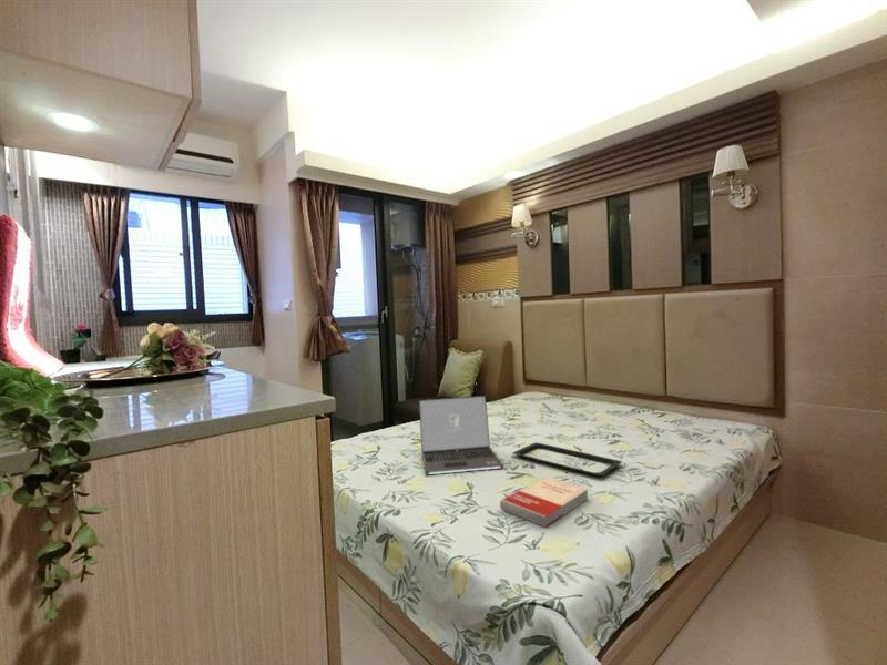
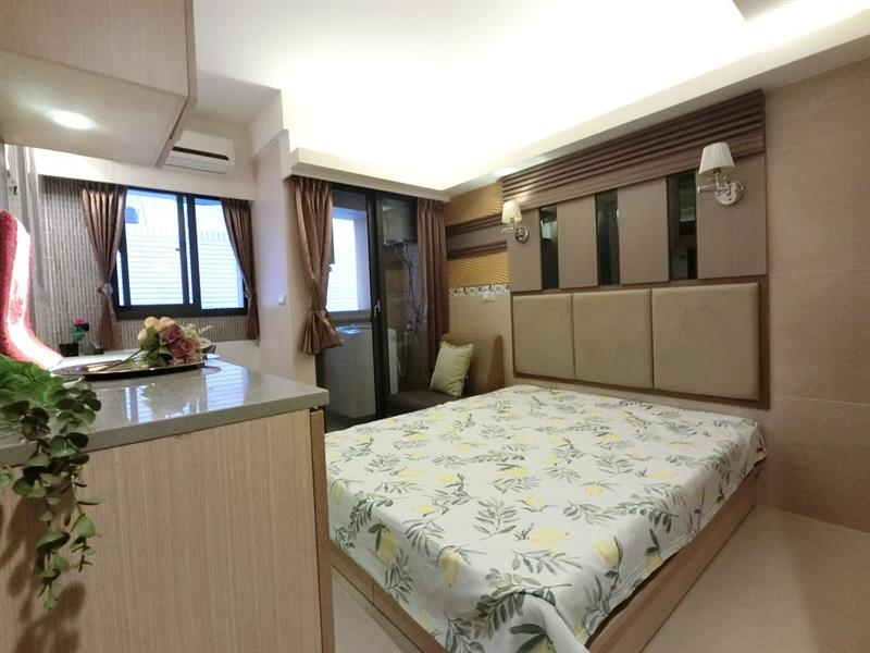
- laptop [418,395,504,477]
- serving tray [512,441,623,478]
- book [499,475,589,528]
